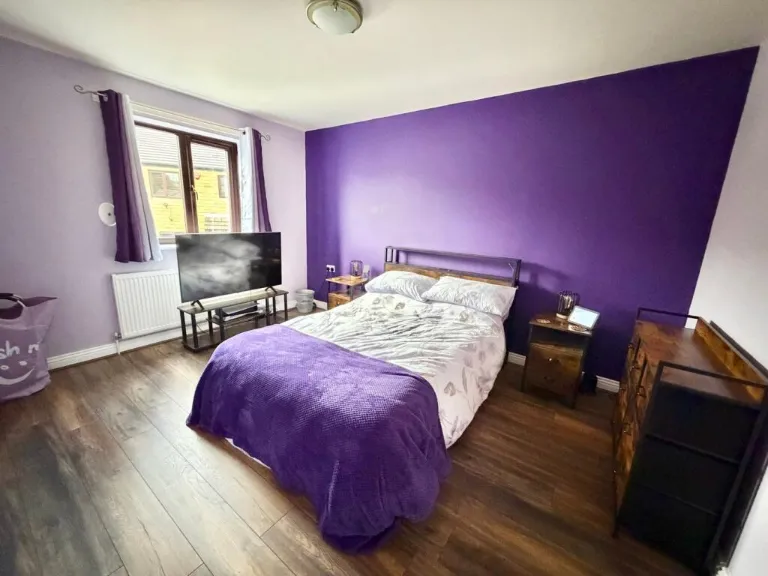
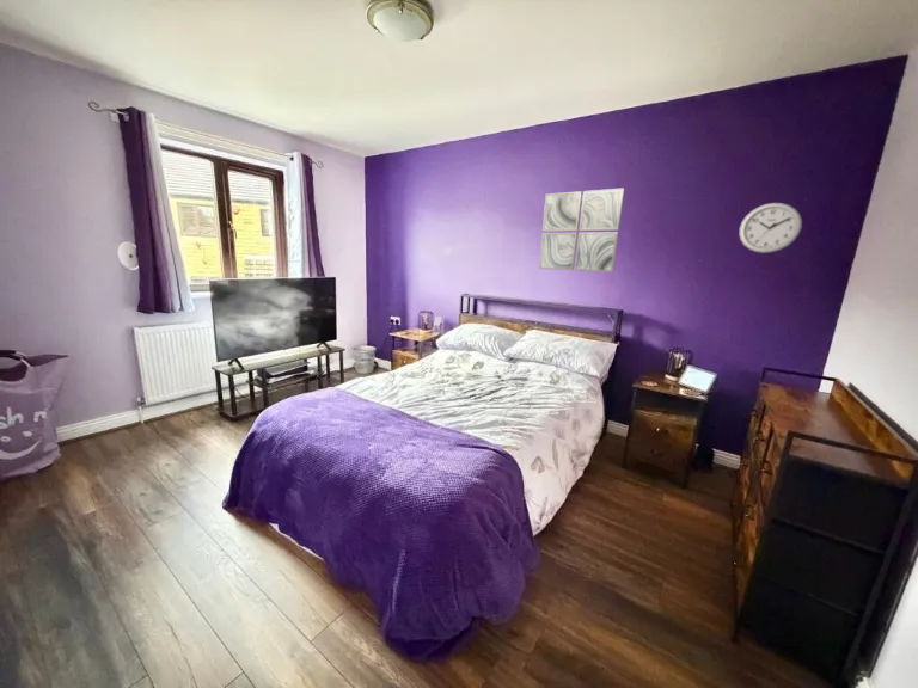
+ wall clock [738,202,803,254]
+ wall art [538,188,625,274]
